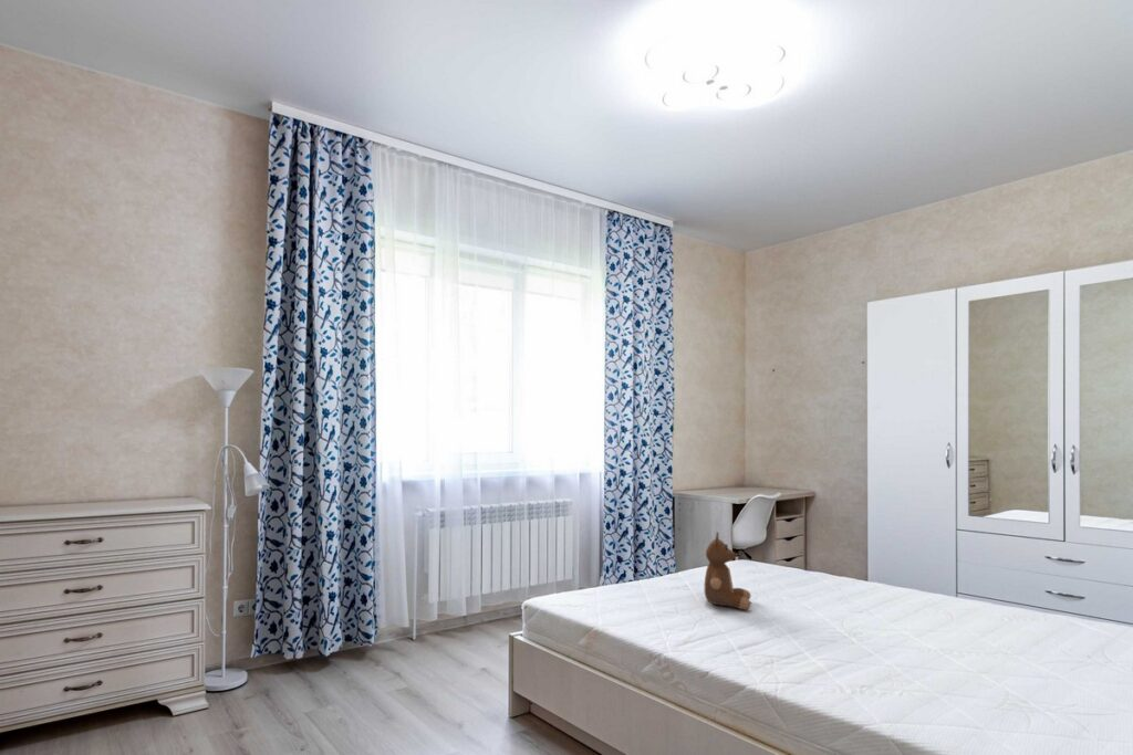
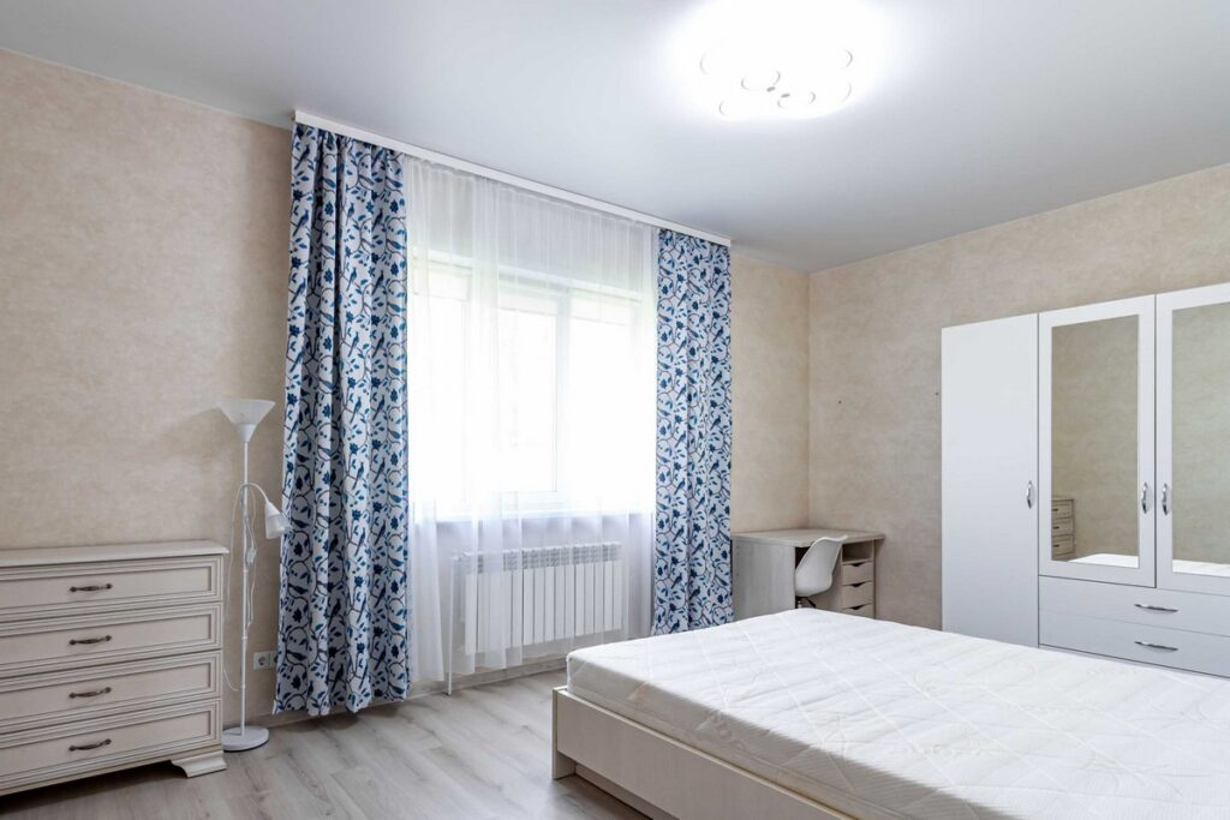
- teddy bear [704,531,752,610]
